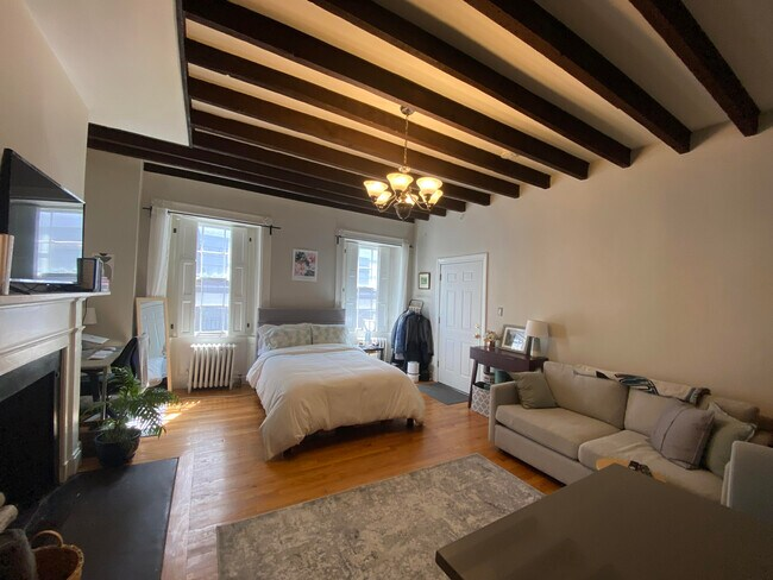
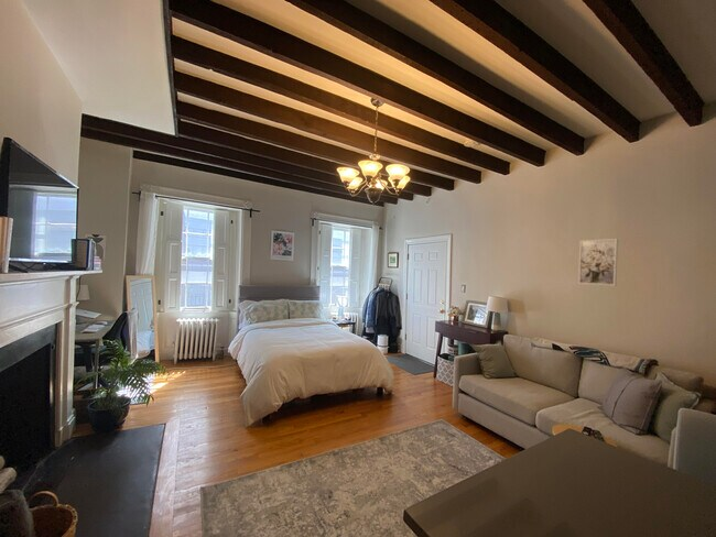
+ wall art [577,238,619,287]
